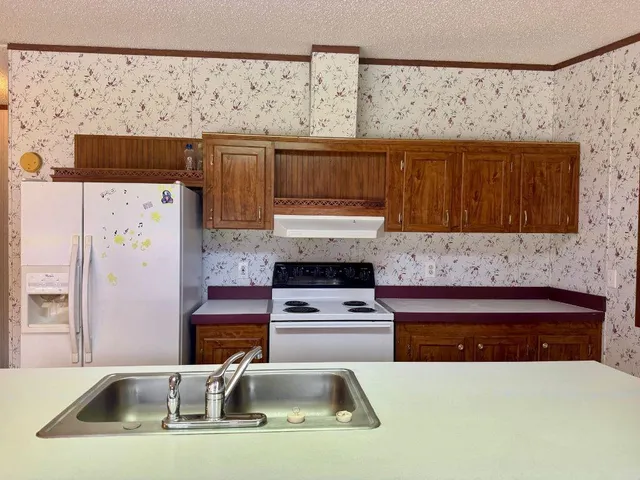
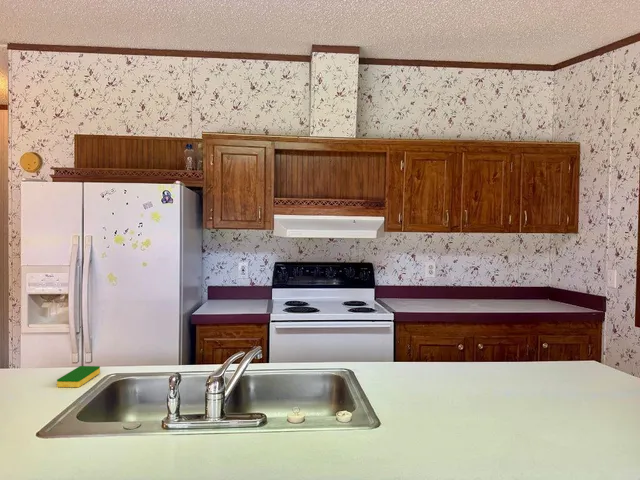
+ dish sponge [56,365,101,388]
